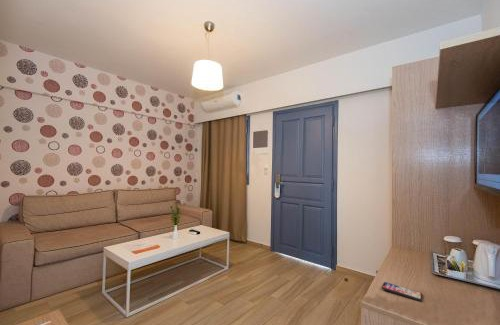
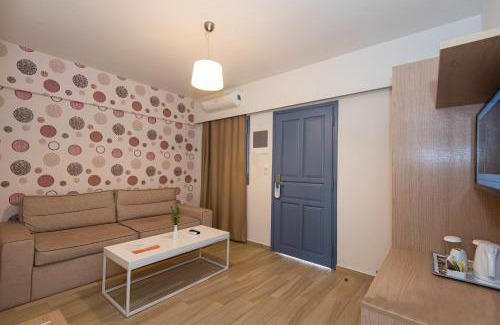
- smartphone [381,281,423,302]
